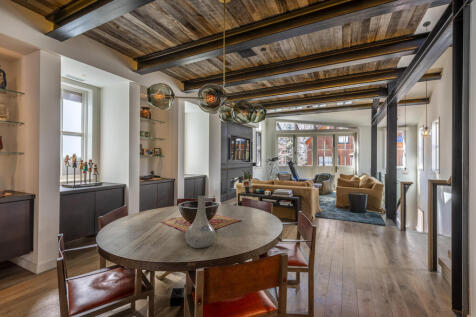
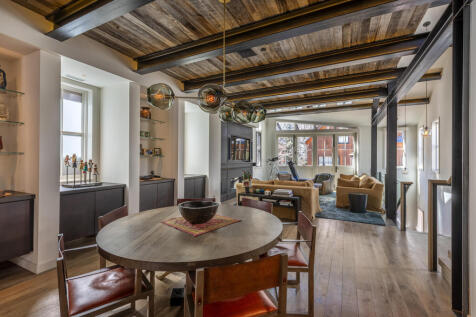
- vase [184,195,216,249]
